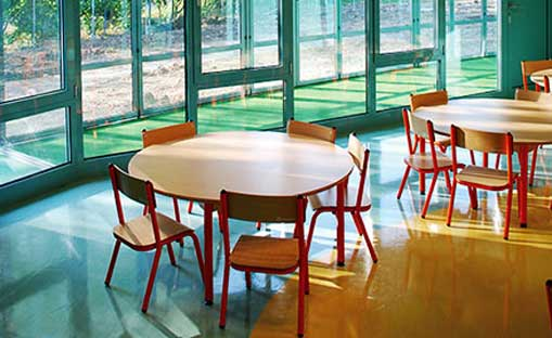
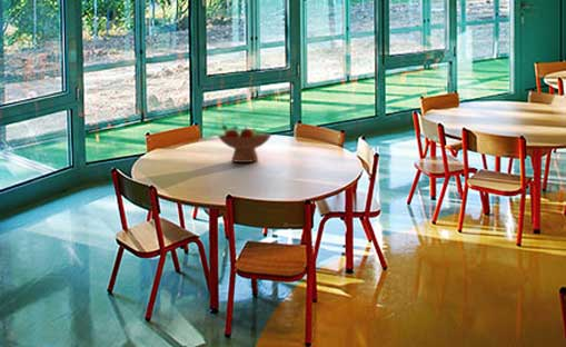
+ fruit bowl [217,125,272,163]
